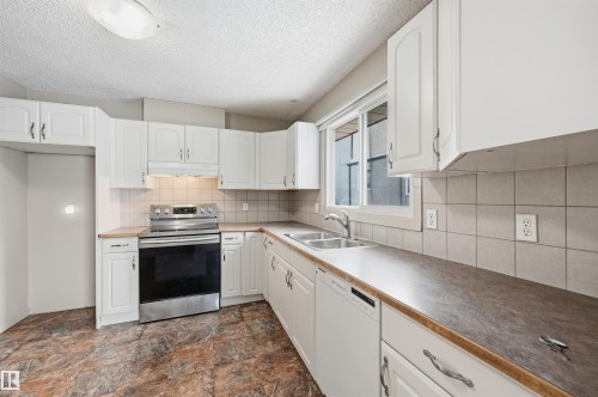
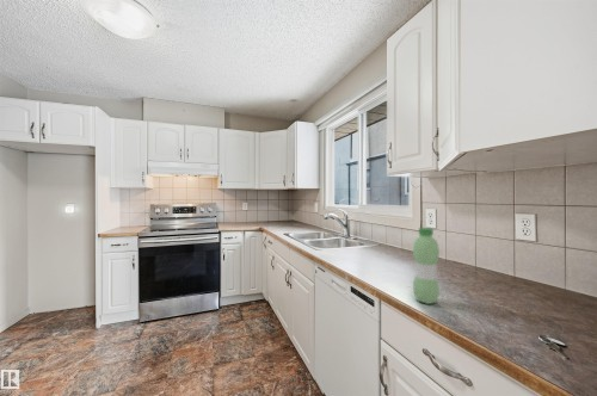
+ water bottle [412,227,441,305]
